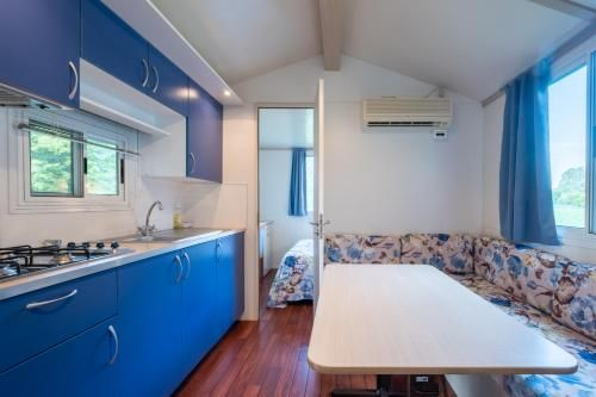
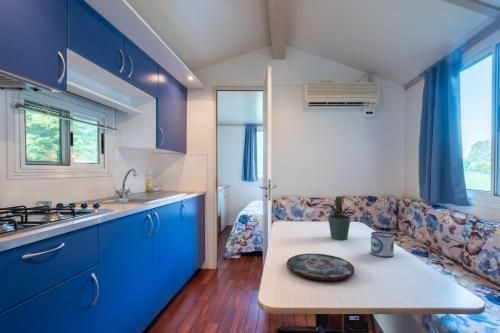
+ mug [370,231,395,258]
+ plate [286,253,355,282]
+ potted plant [325,195,357,241]
